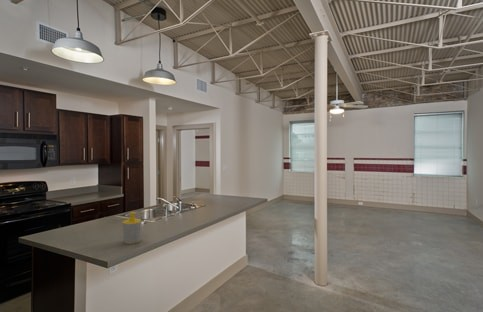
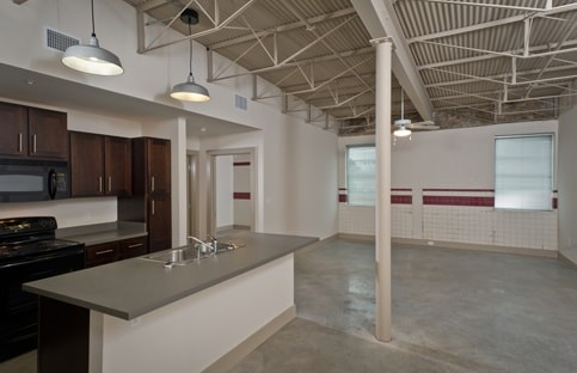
- soap bottle [122,211,143,245]
